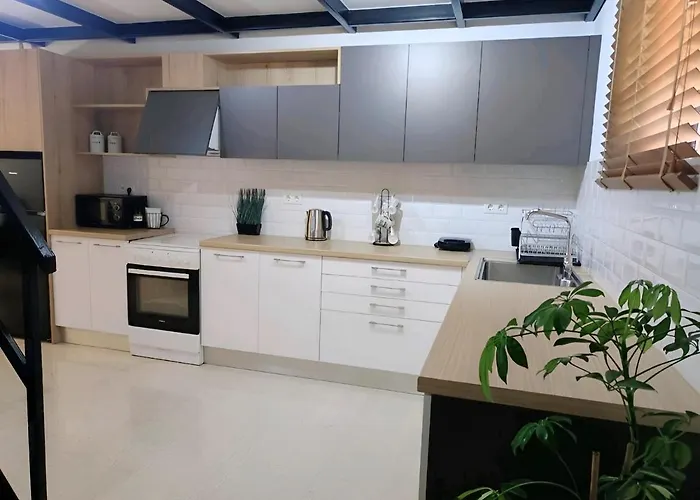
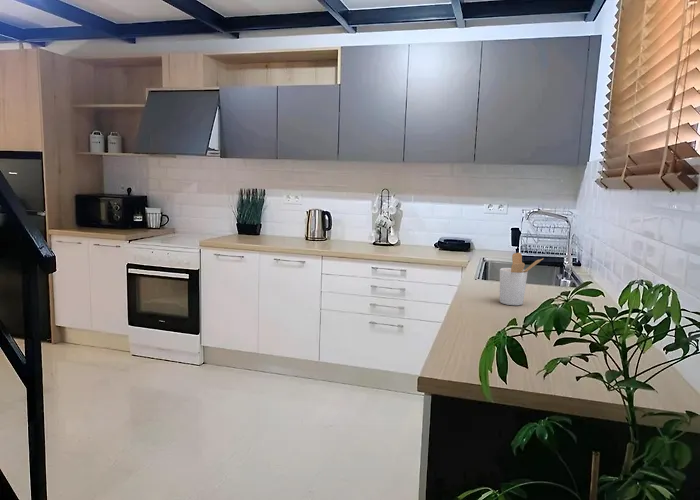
+ utensil holder [499,252,544,306]
